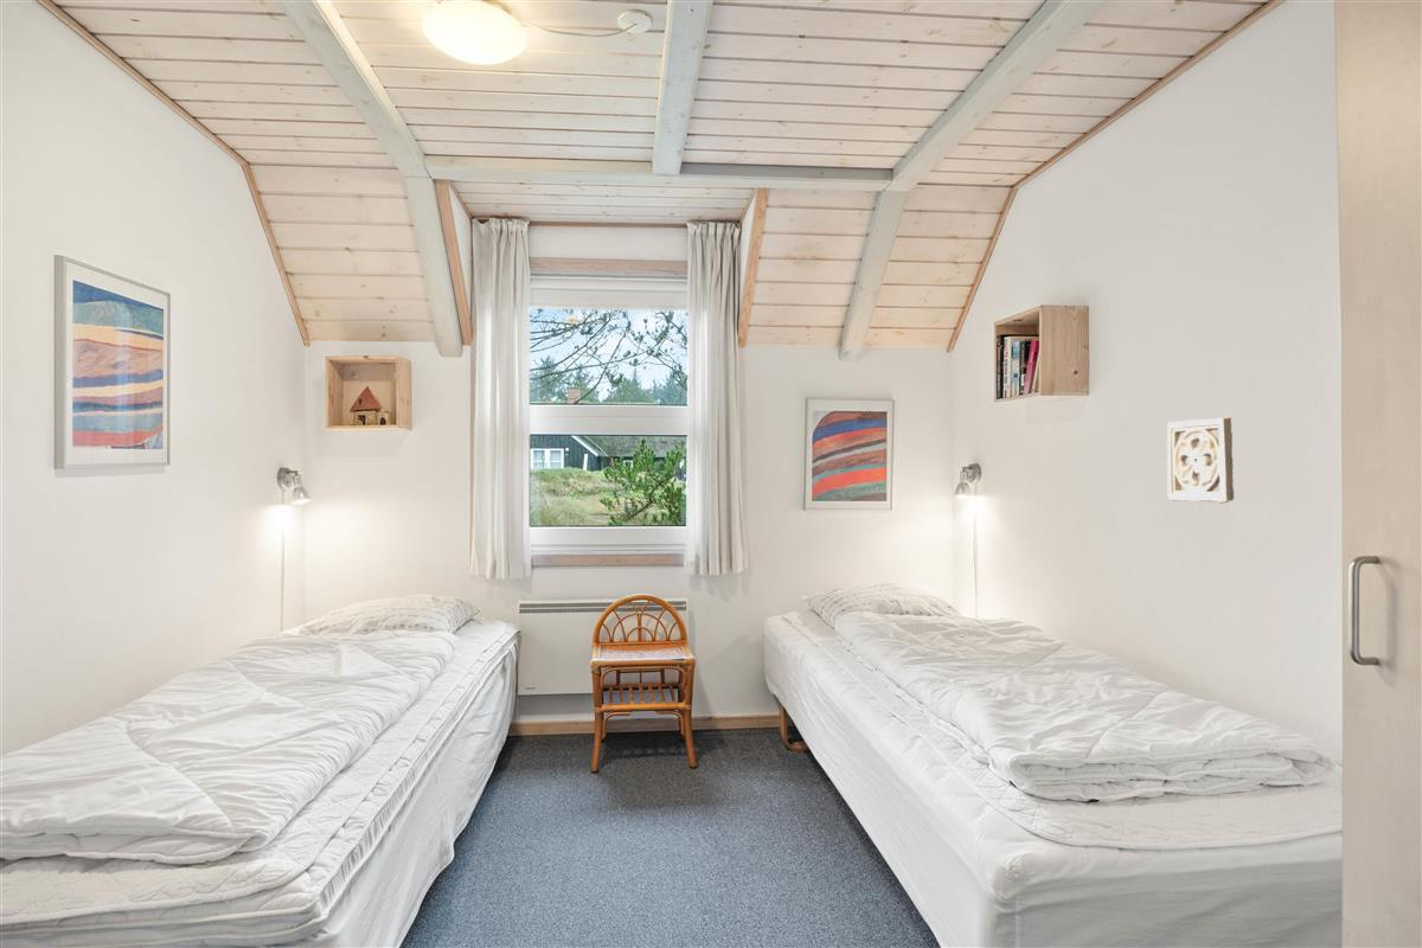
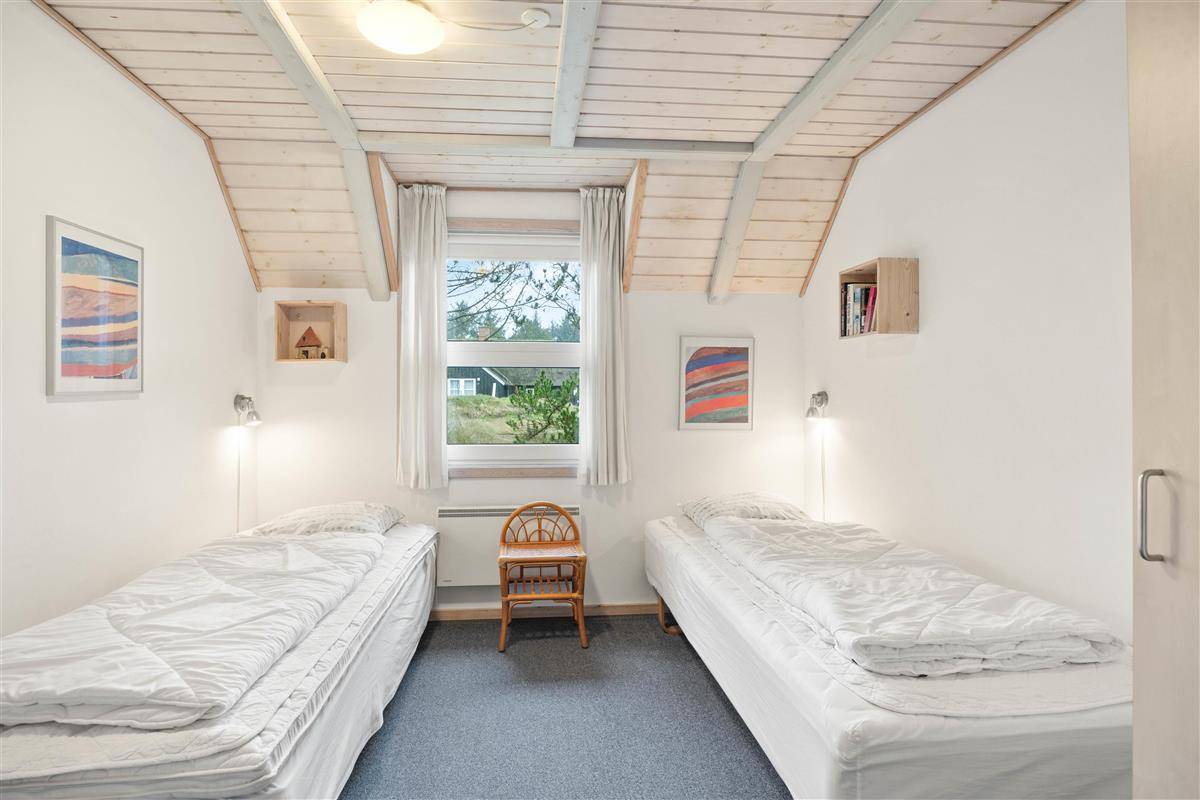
- wall ornament [1166,416,1235,505]
